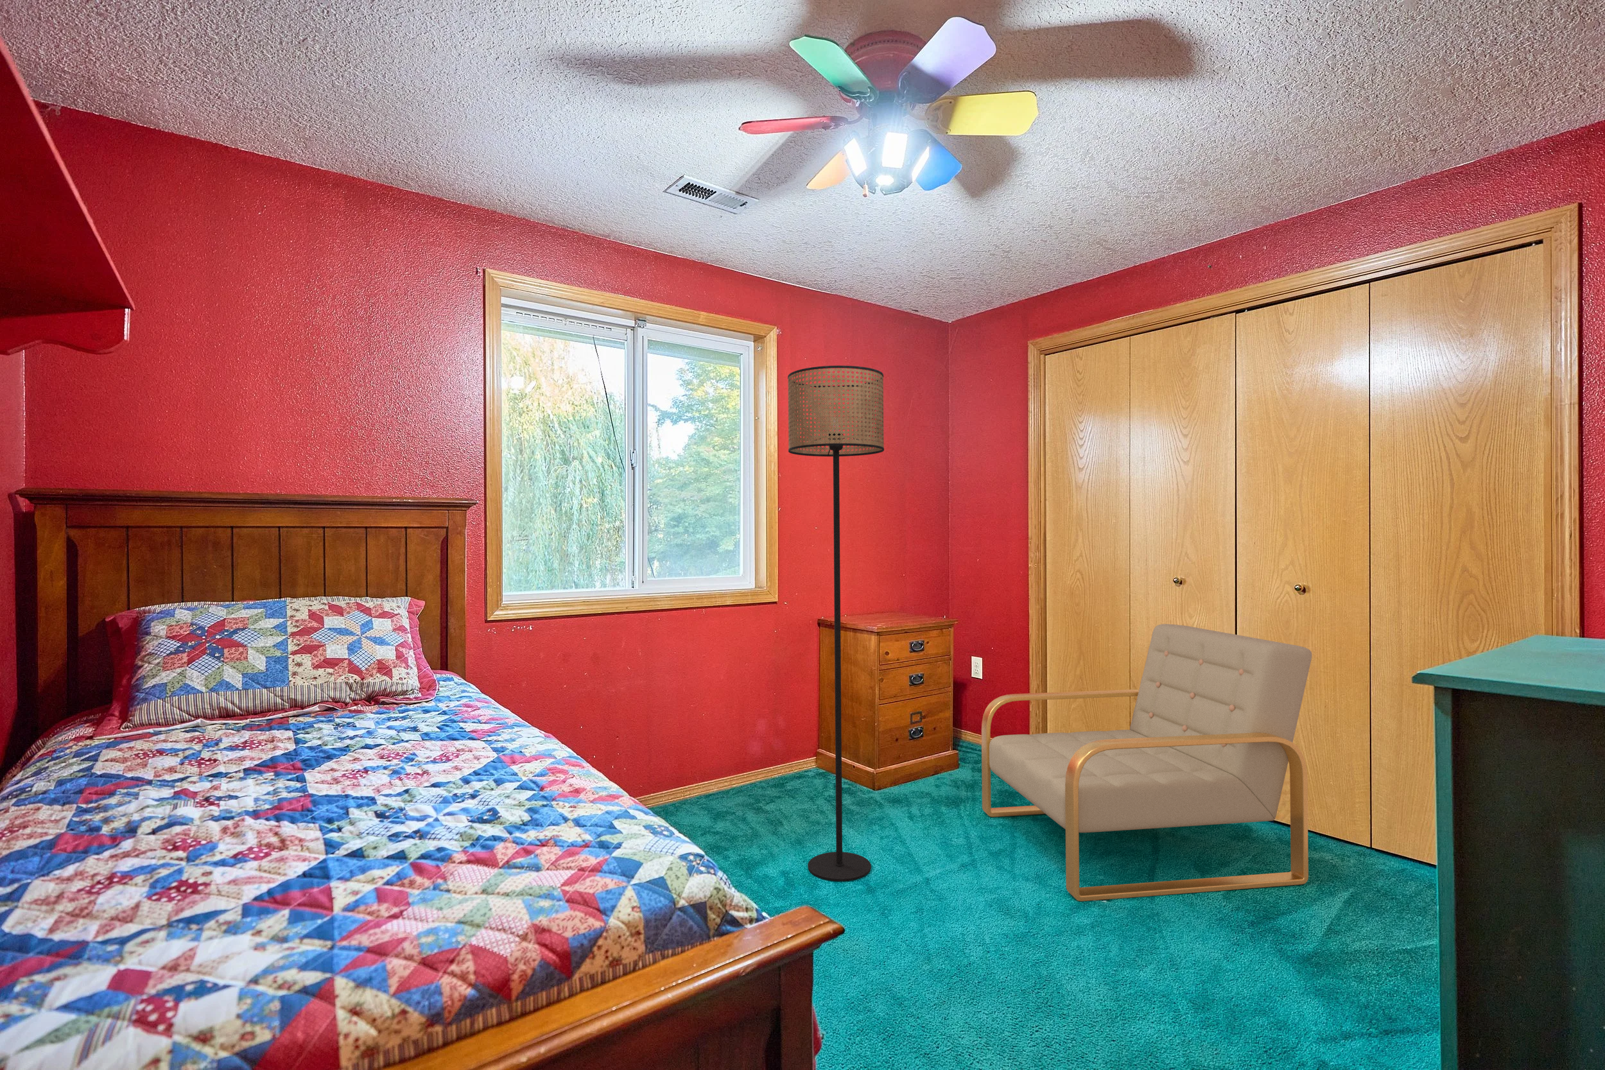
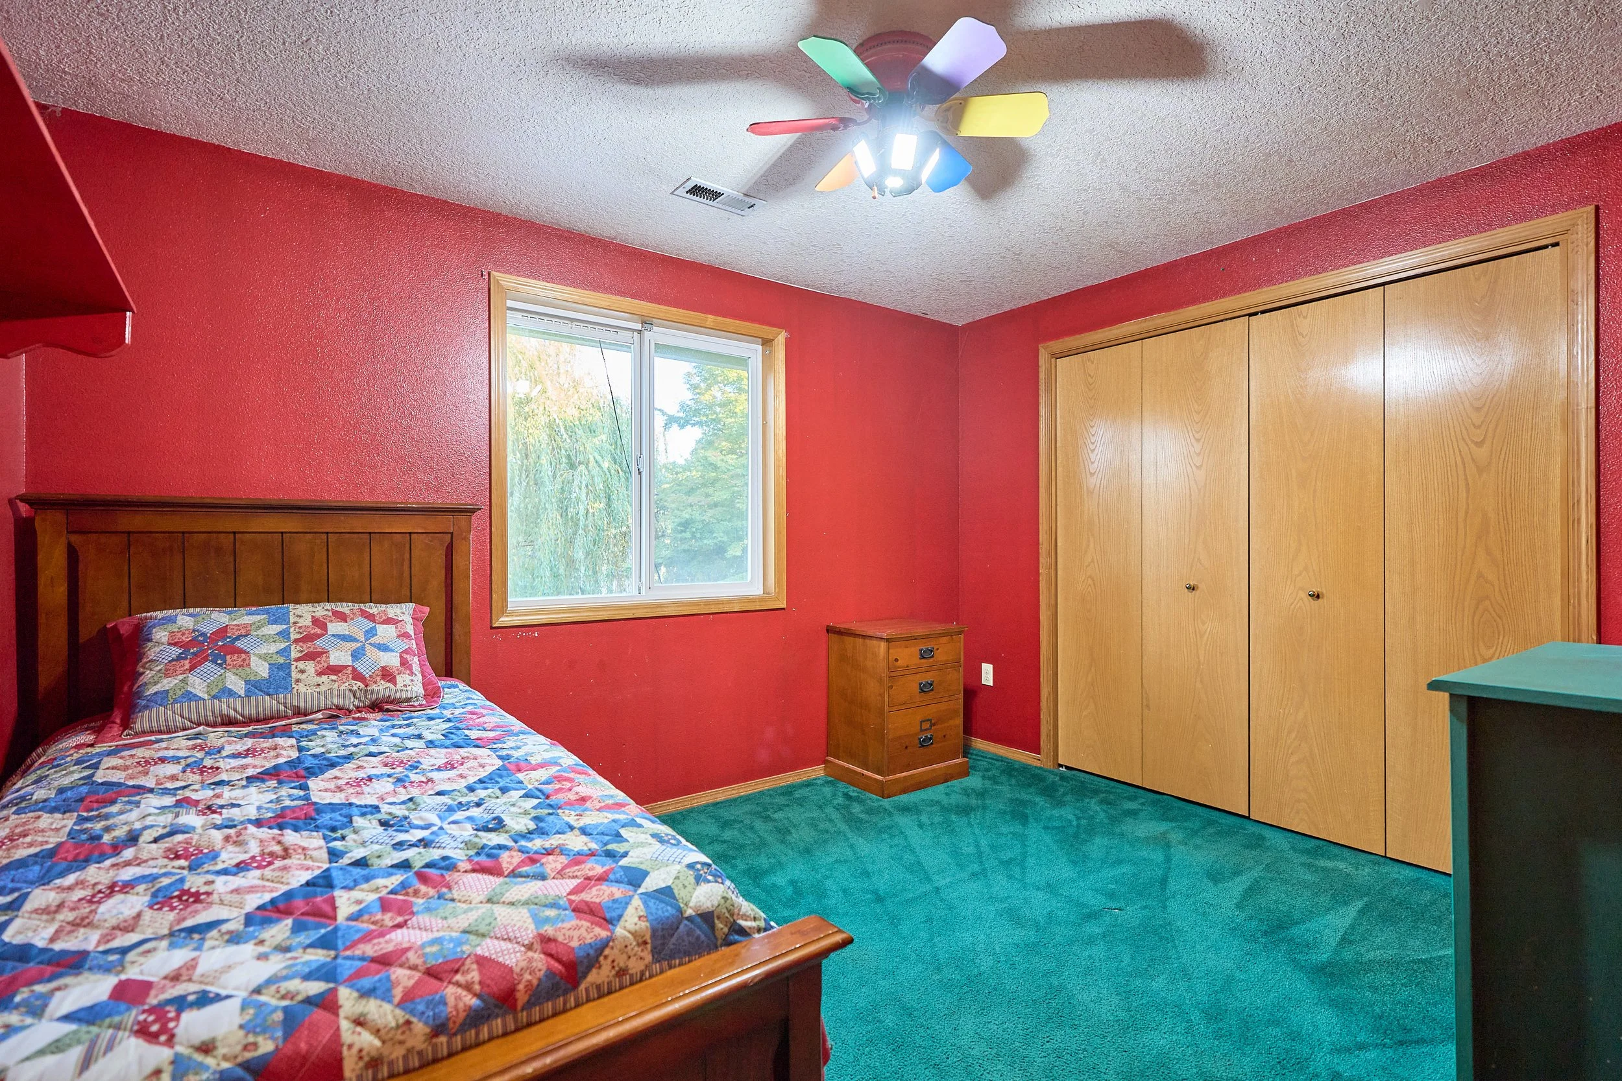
- floor lamp [787,364,885,883]
- armchair [980,623,1312,902]
